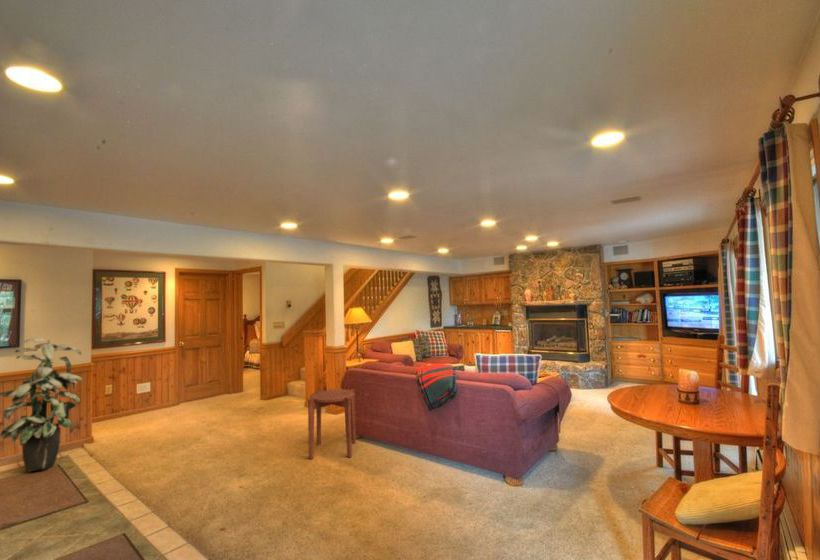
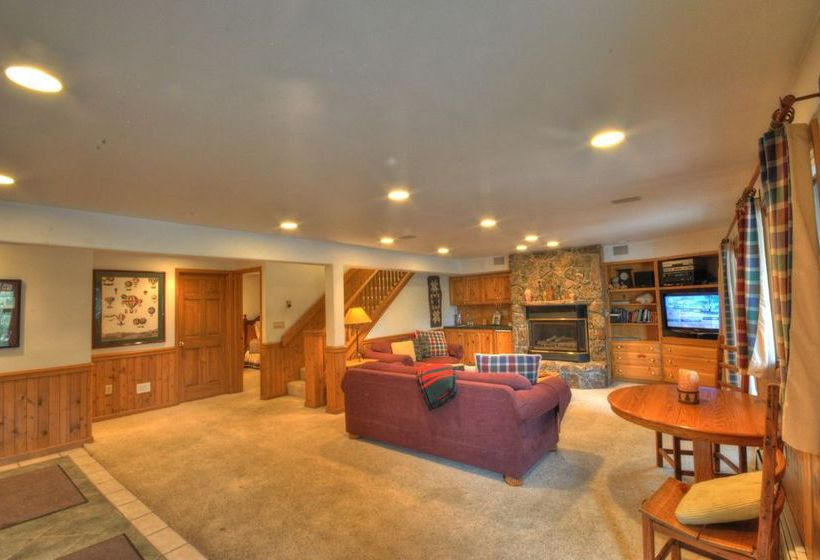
- indoor plant [0,337,83,473]
- side table [307,388,357,460]
